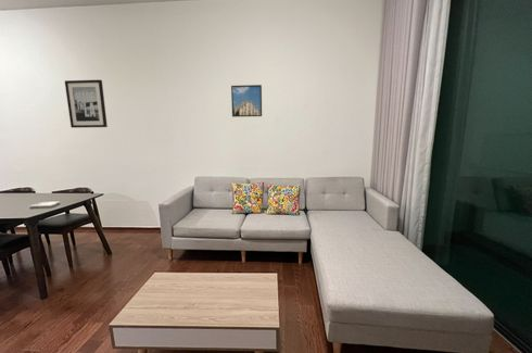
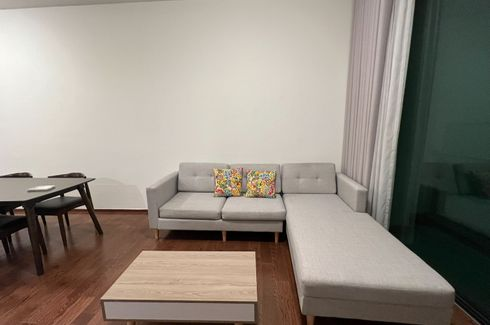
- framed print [230,84,263,118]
- wall art [64,79,109,129]
